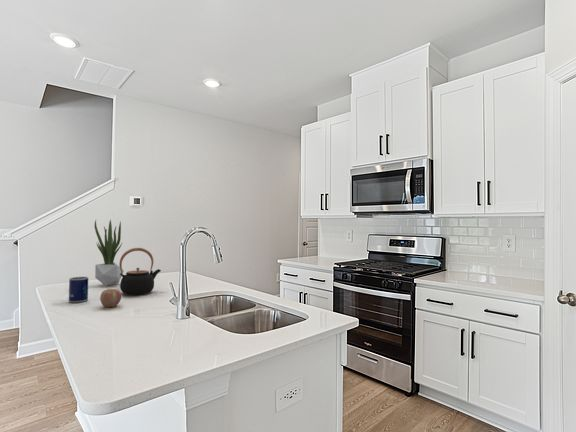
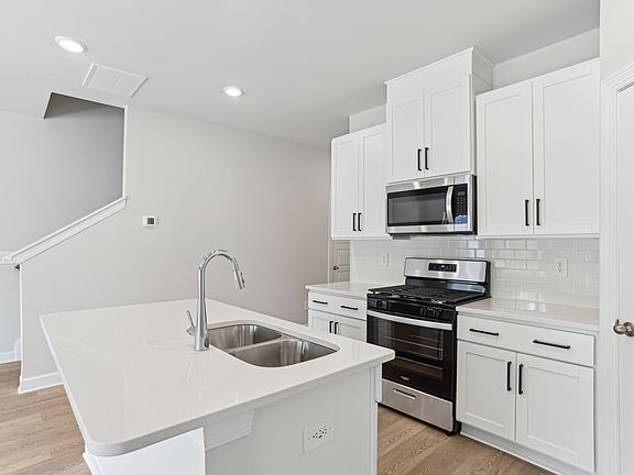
- potted plant [94,219,125,287]
- teapot [118,247,162,296]
- mug [68,276,89,303]
- apple [99,288,123,308]
